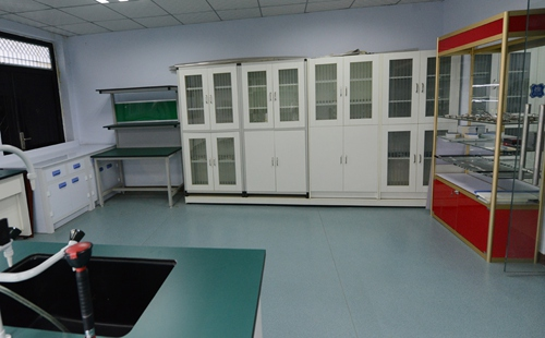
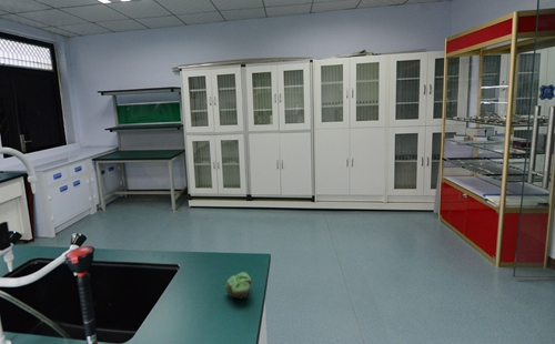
+ sponge [224,271,253,300]
